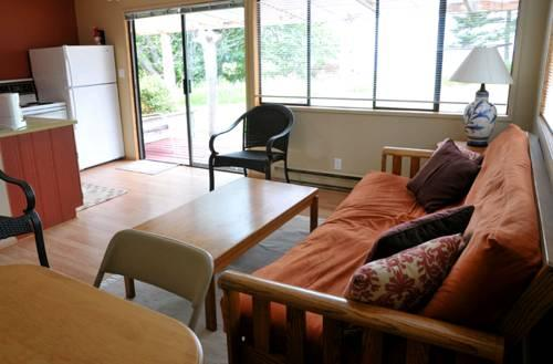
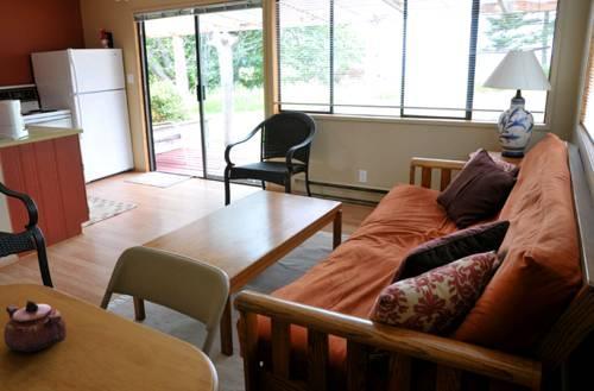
+ teapot [2,298,68,354]
